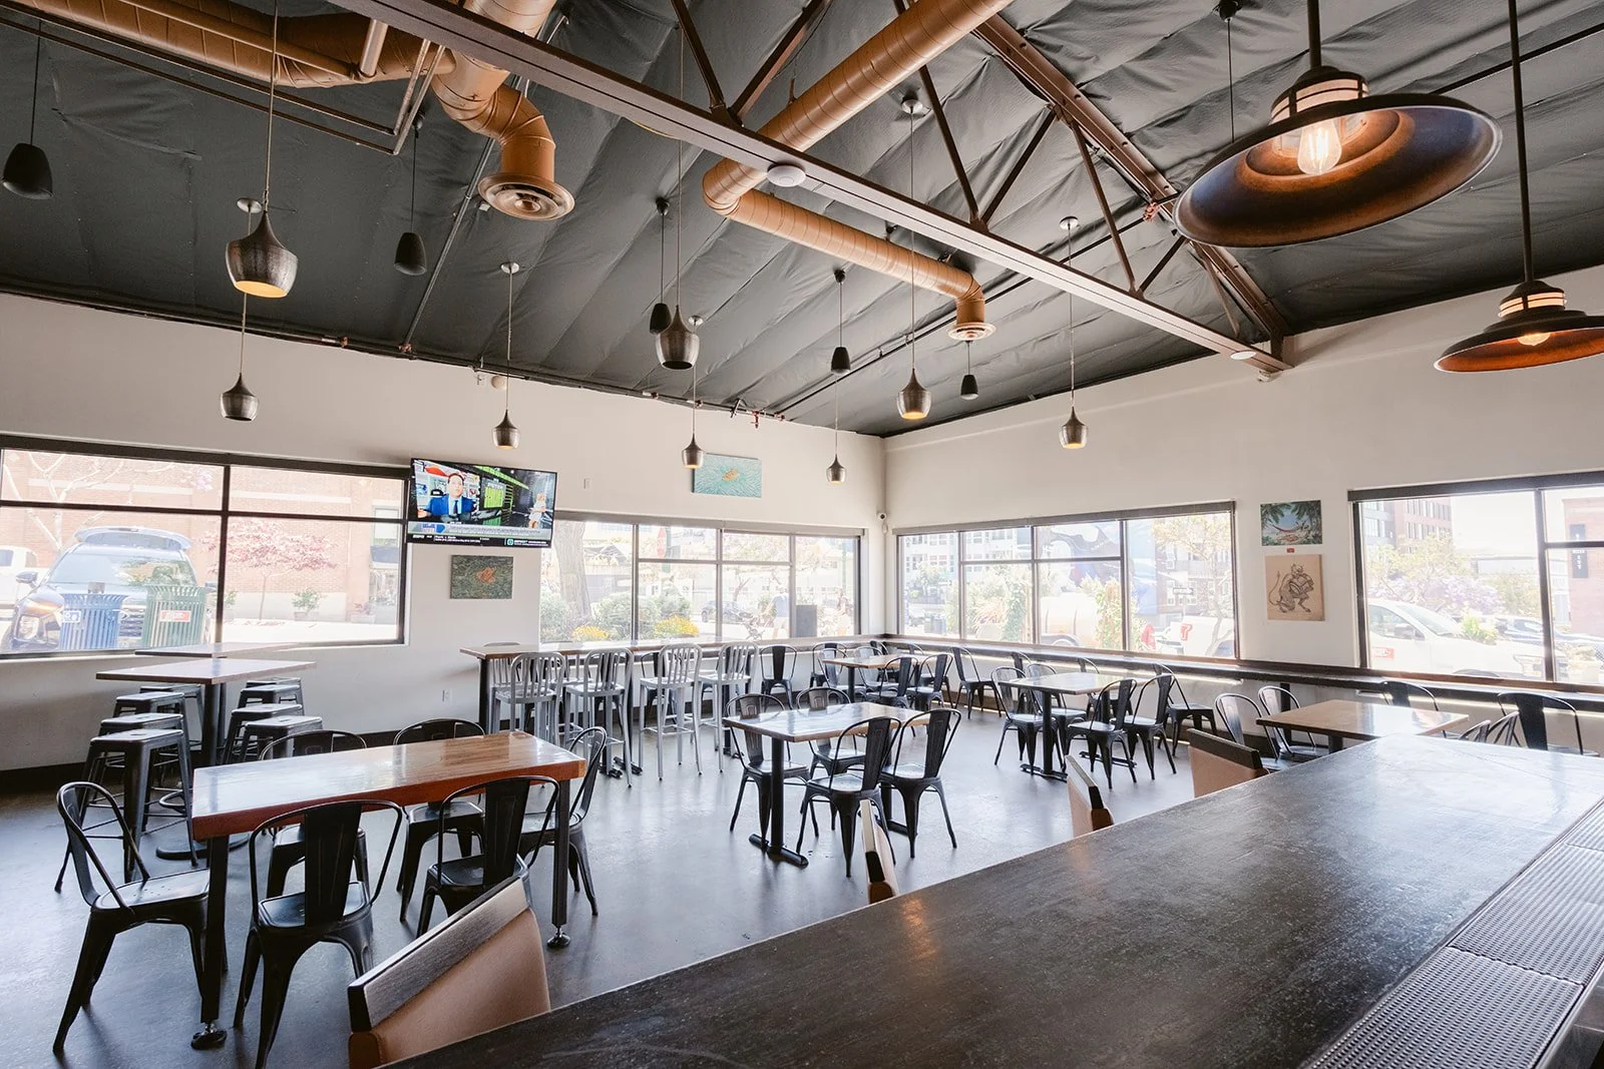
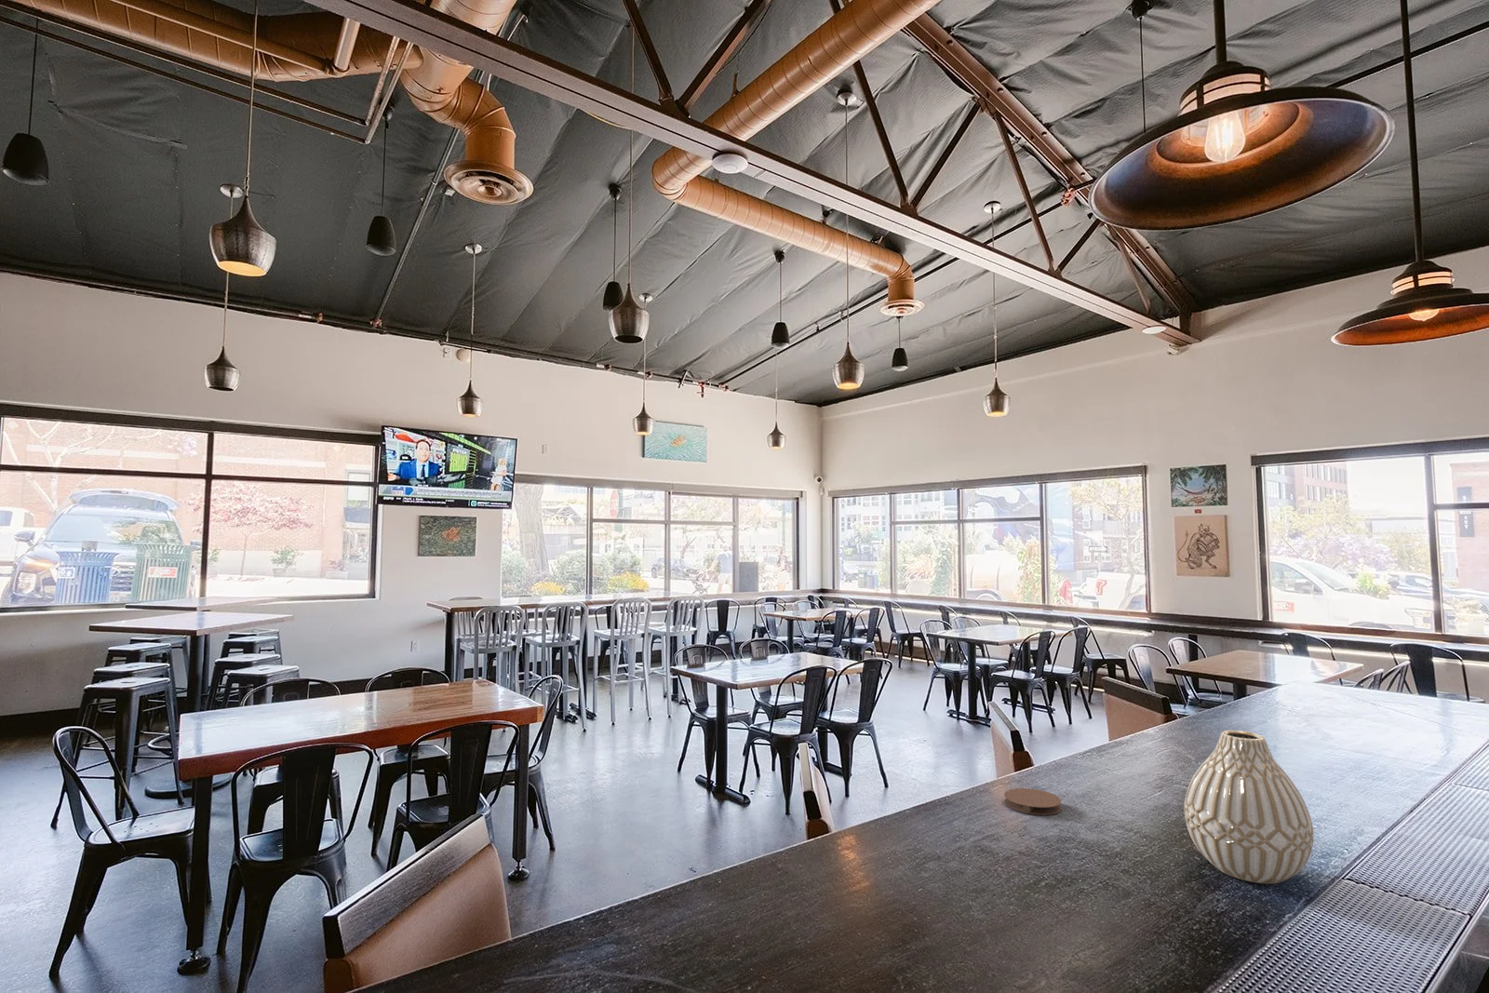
+ coaster [1004,787,1061,816]
+ vase [1183,729,1315,885]
